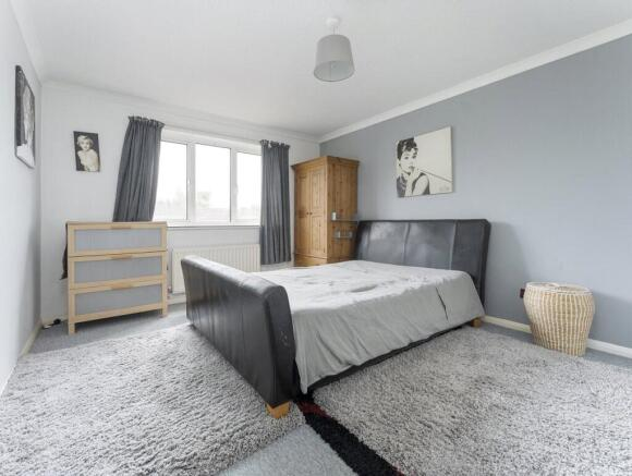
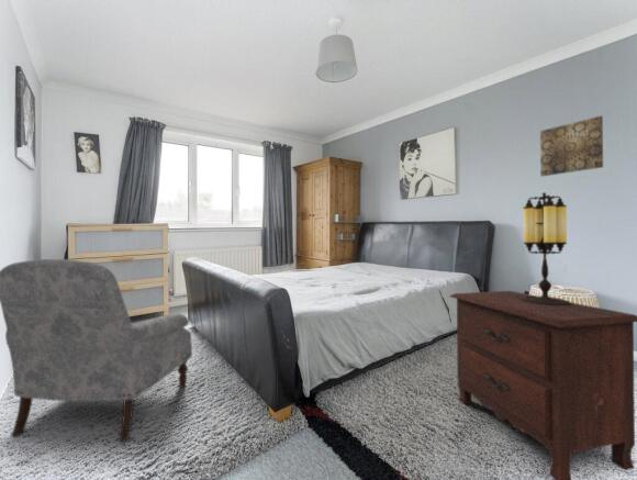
+ table lamp [521,191,572,305]
+ wall art [539,114,604,178]
+ nightstand [448,290,637,480]
+ armchair [0,258,193,443]
